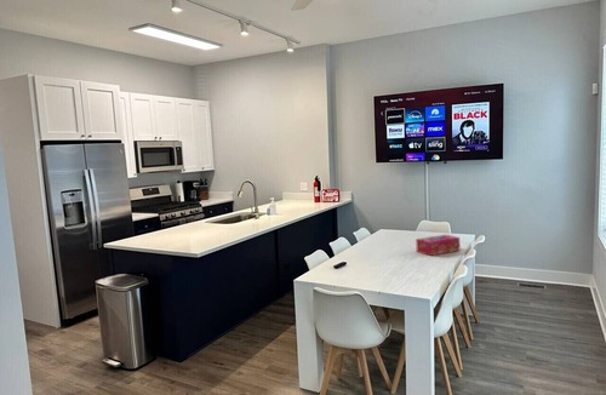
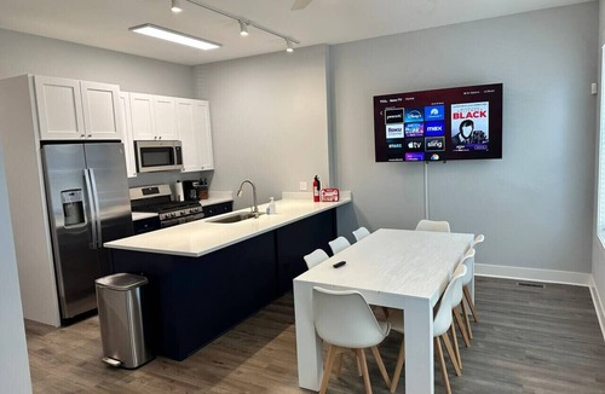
- tissue box [415,234,461,257]
